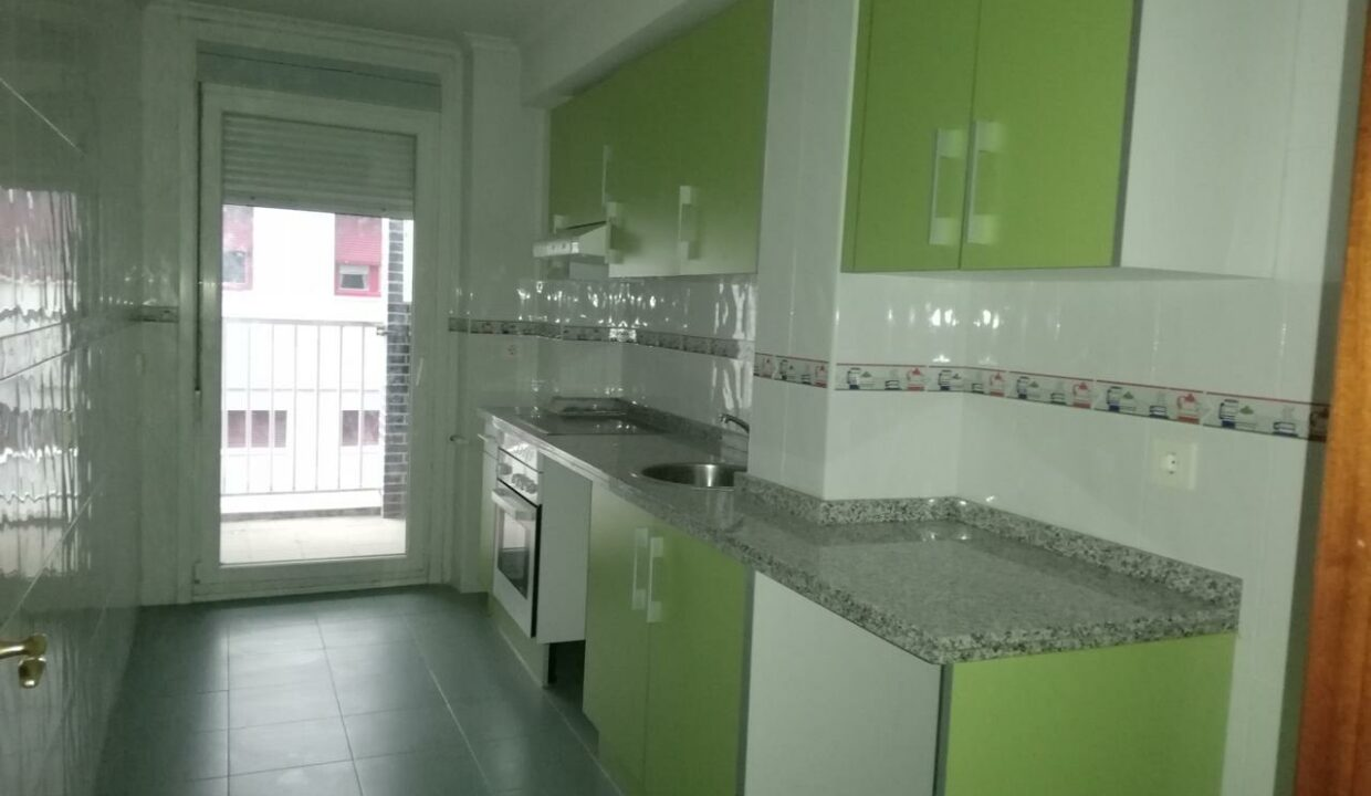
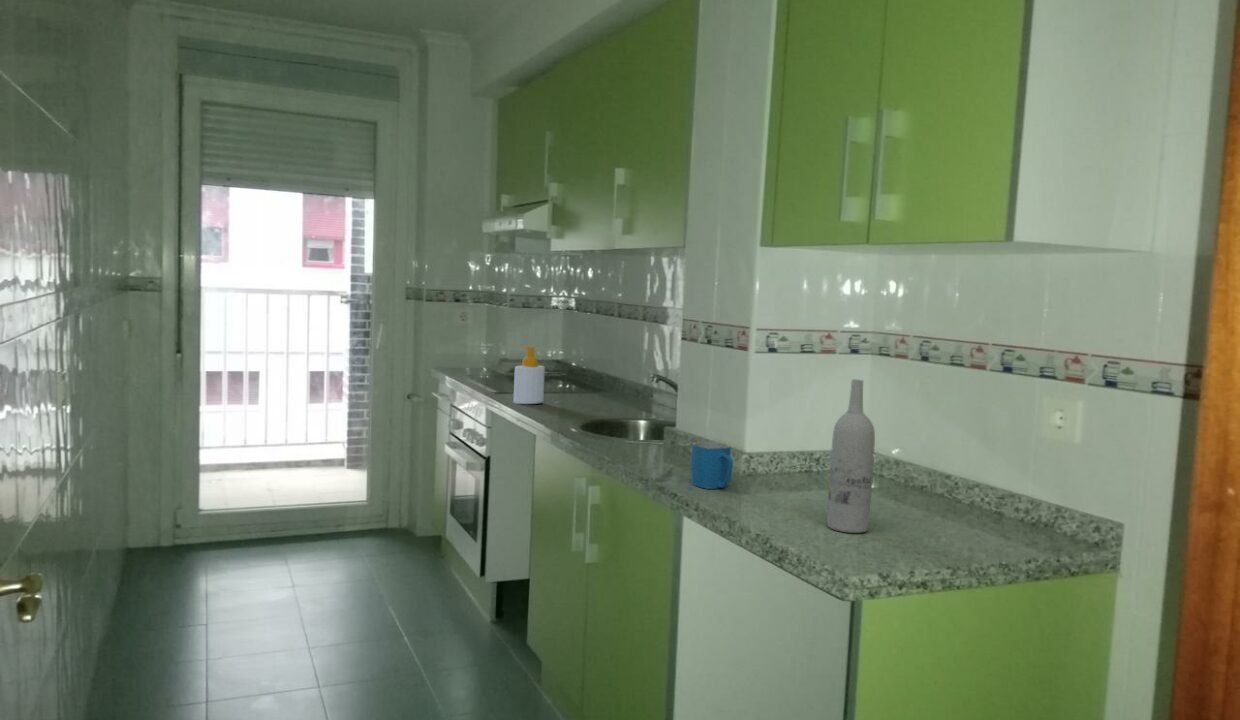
+ mug [690,441,734,490]
+ soap bottle [512,345,546,405]
+ wine bottle [826,378,876,534]
